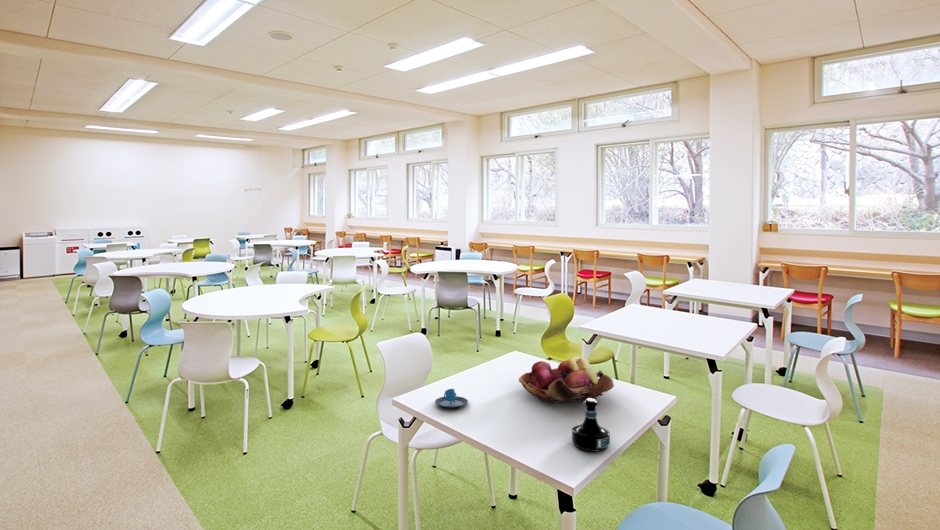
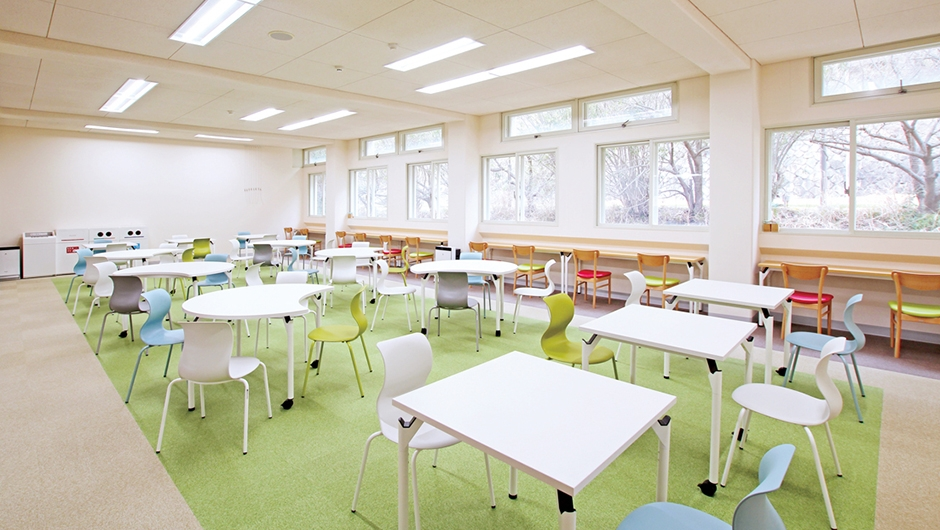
- fruit basket [518,356,615,404]
- tequila bottle [571,398,611,453]
- mug [434,388,469,409]
